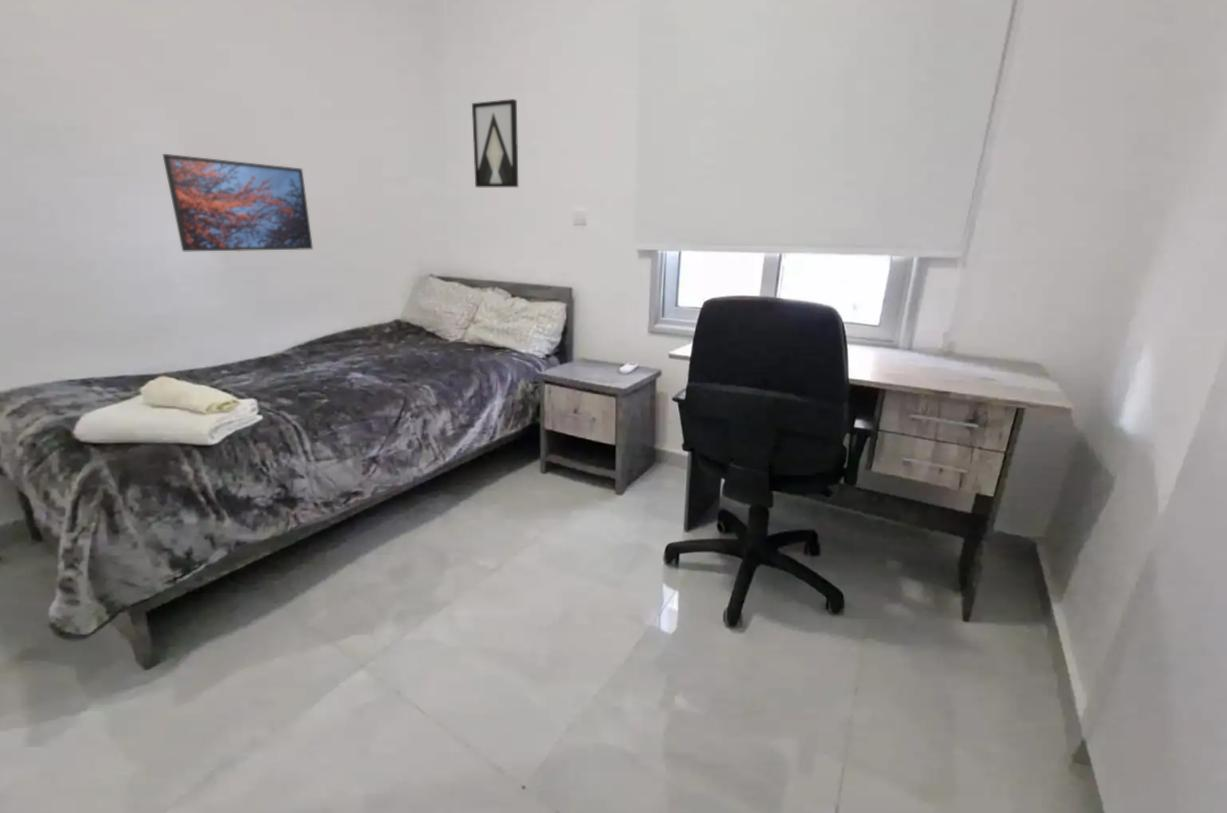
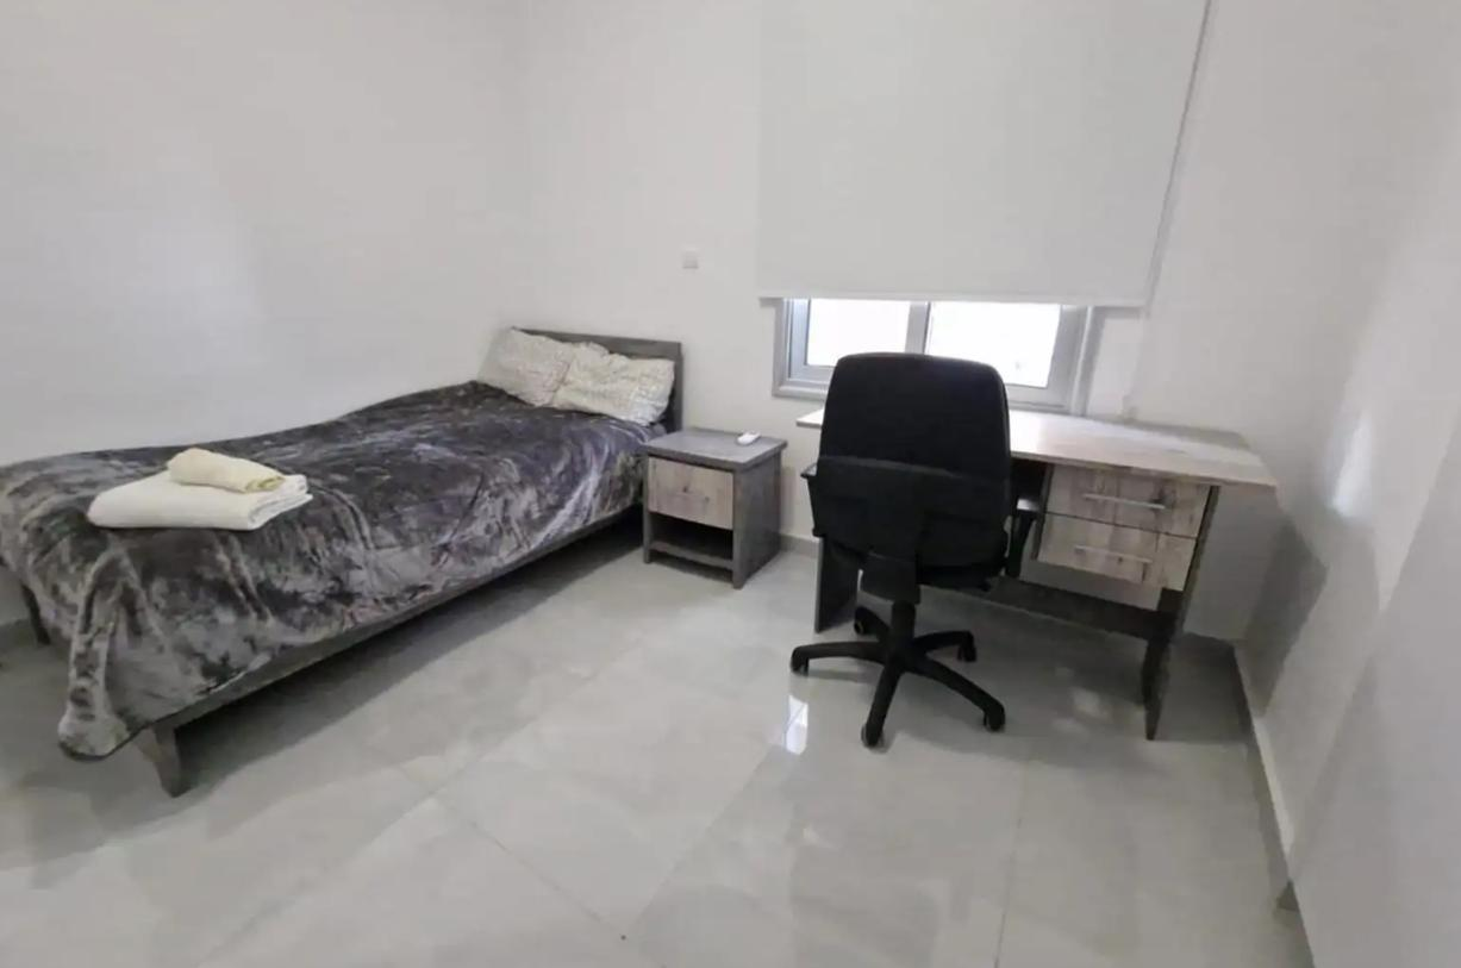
- wall art [471,98,519,188]
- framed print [162,153,314,252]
